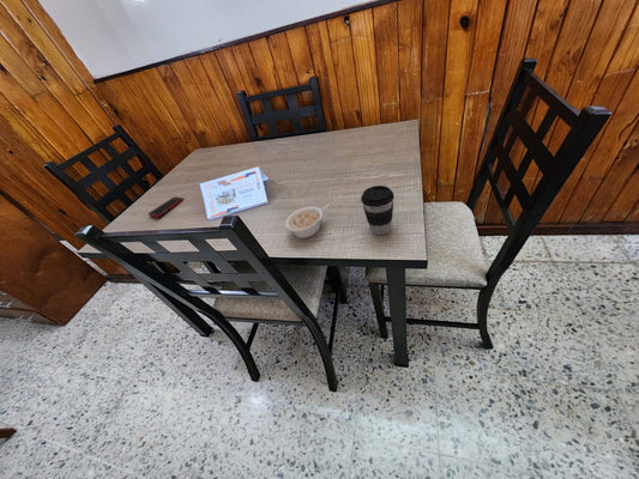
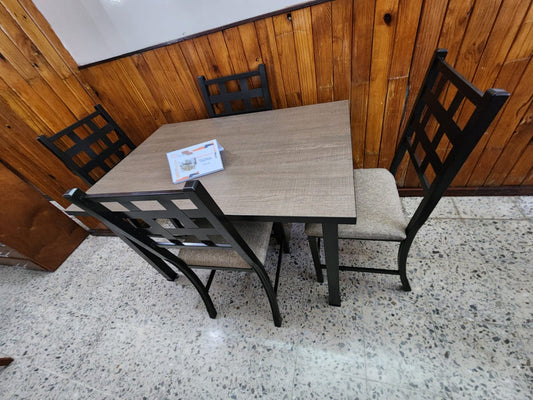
- legume [284,202,330,240]
- cell phone [147,195,185,218]
- coffee cup [360,184,396,236]
